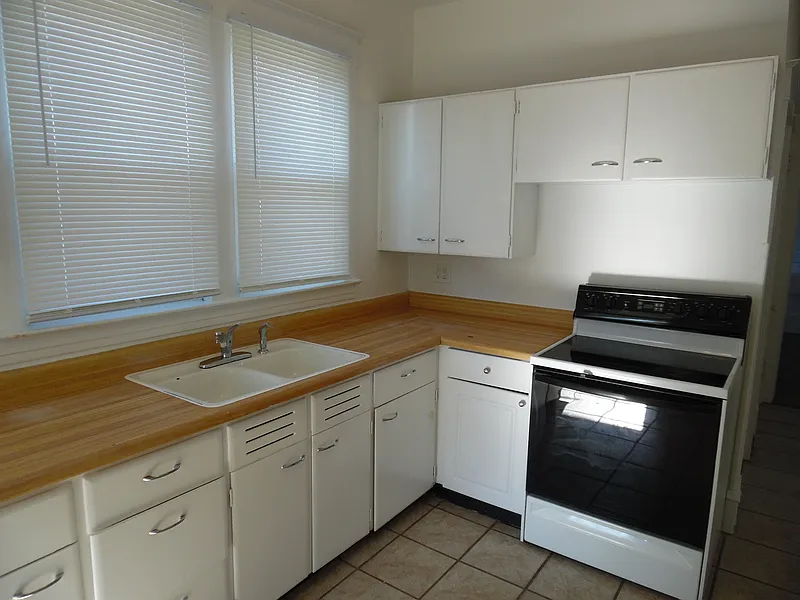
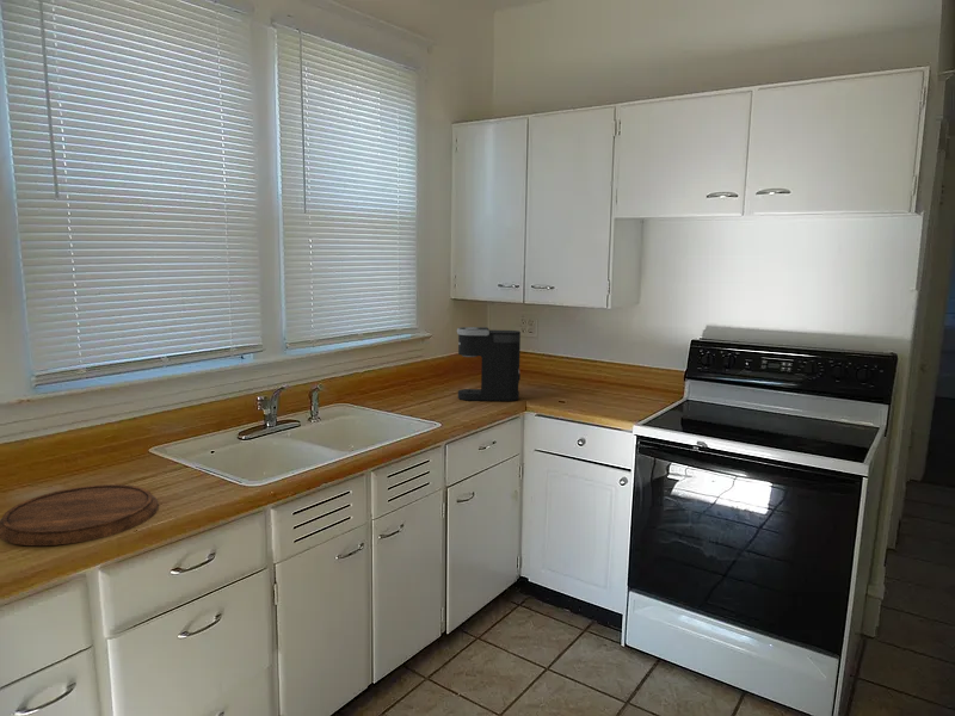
+ cutting board [0,483,159,547]
+ coffee maker [455,326,522,402]
